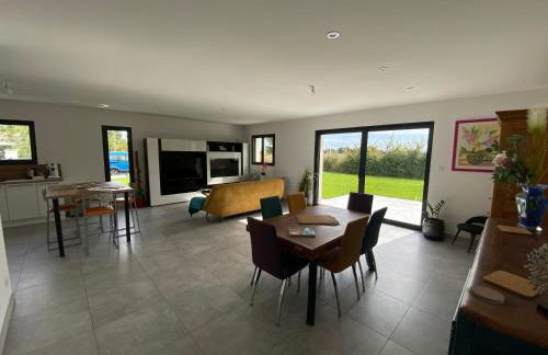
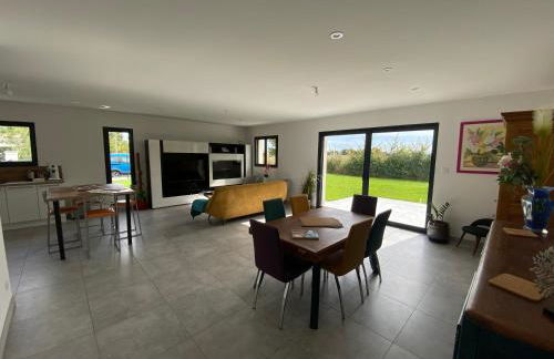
- coaster [470,285,506,305]
